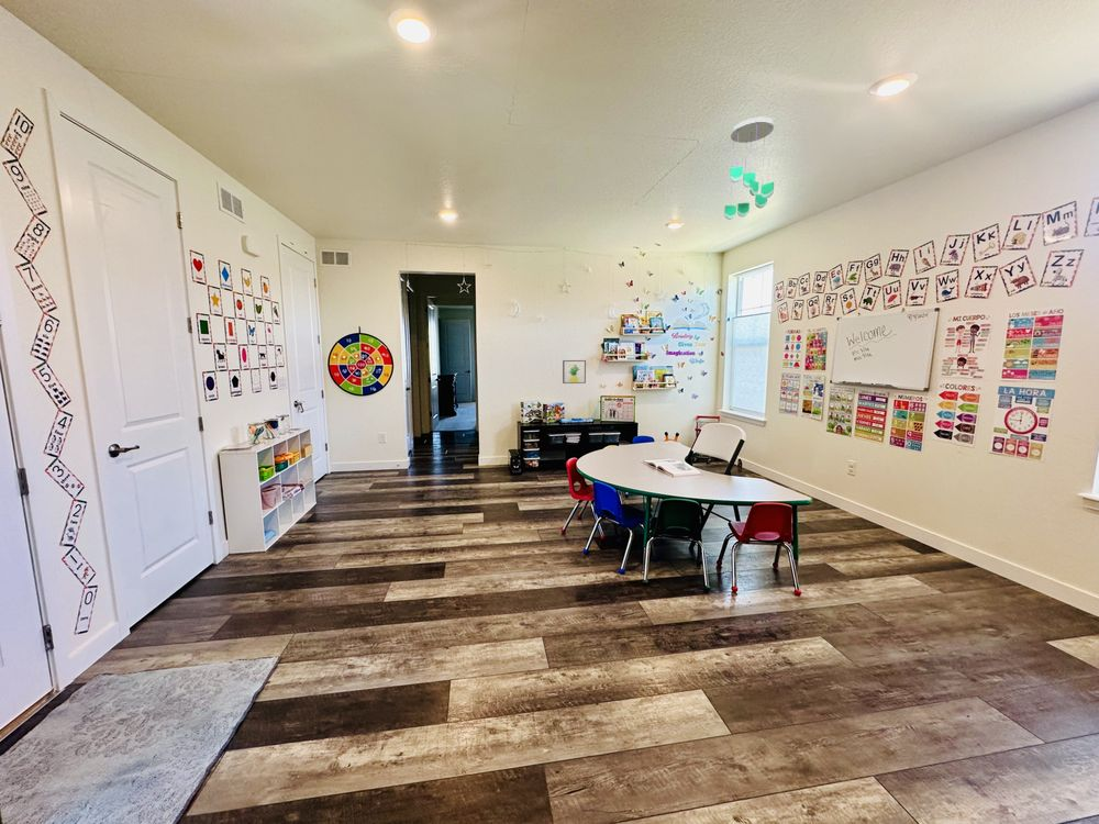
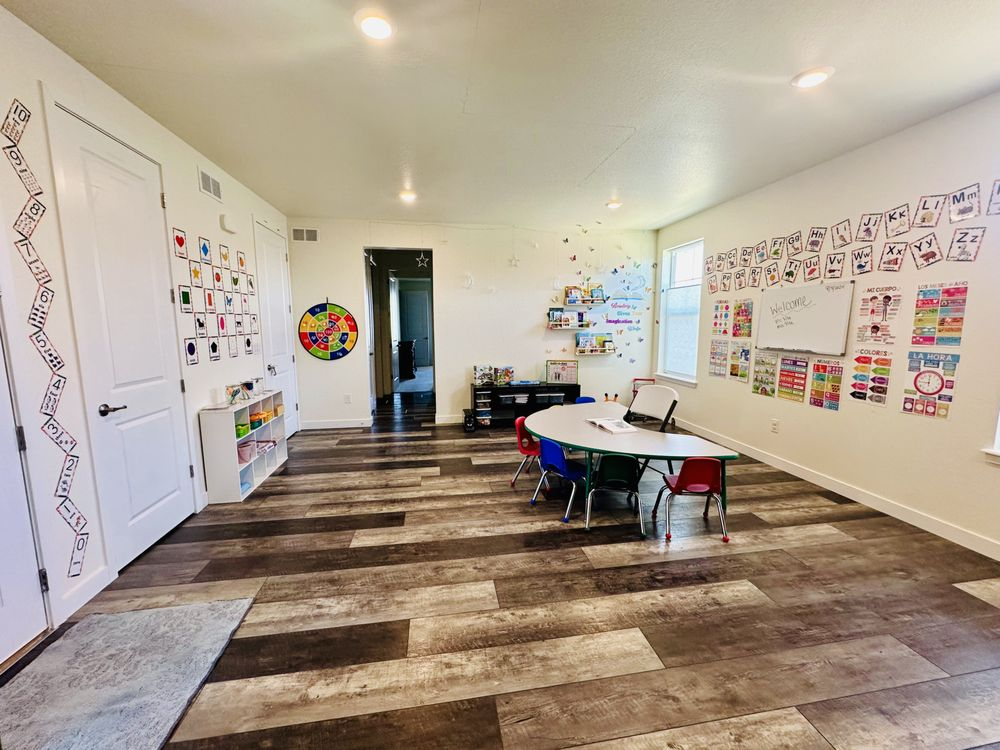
- ceiling mobile [723,116,775,221]
- wall art [562,359,587,385]
